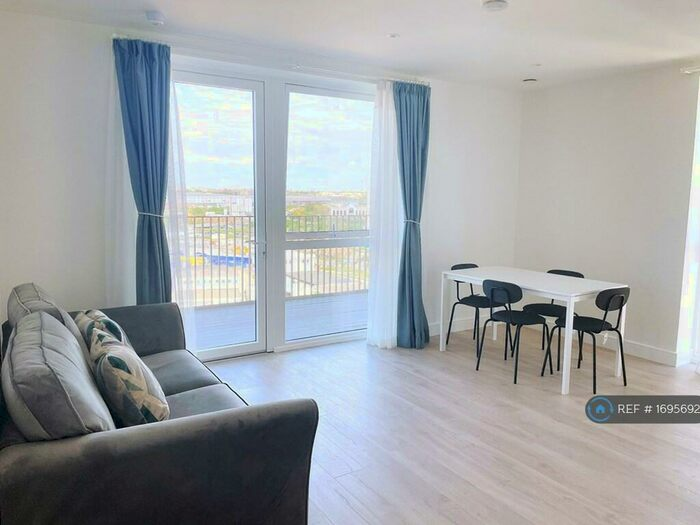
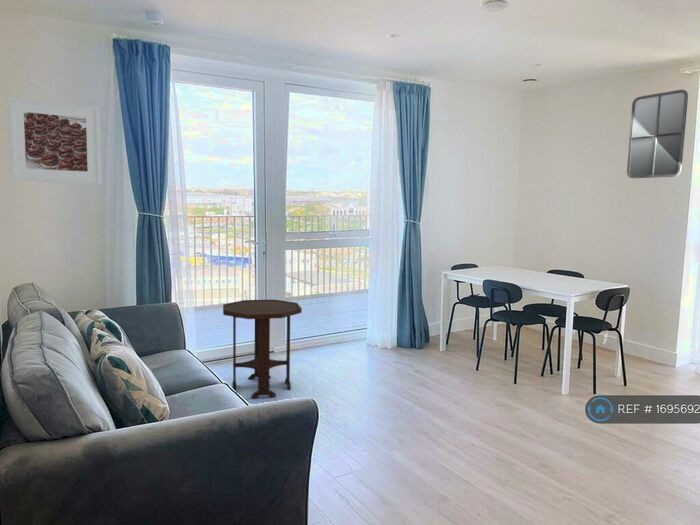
+ home mirror [626,89,689,179]
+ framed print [7,96,102,185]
+ side table [222,299,303,399]
